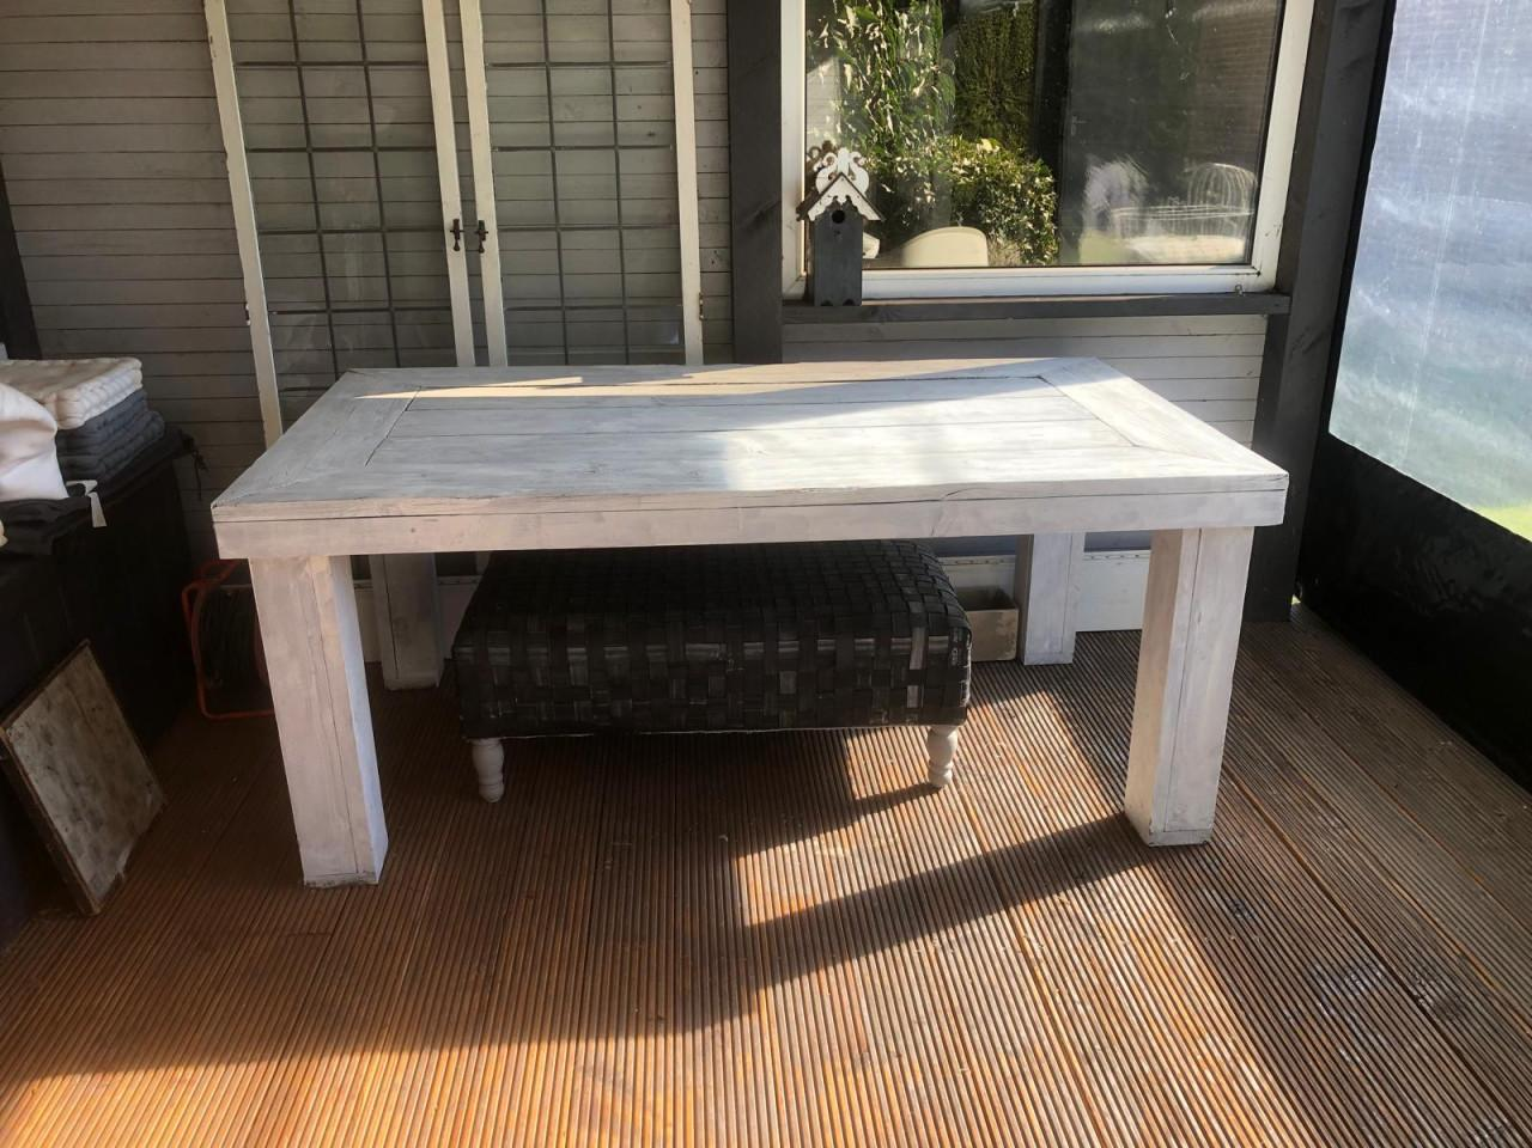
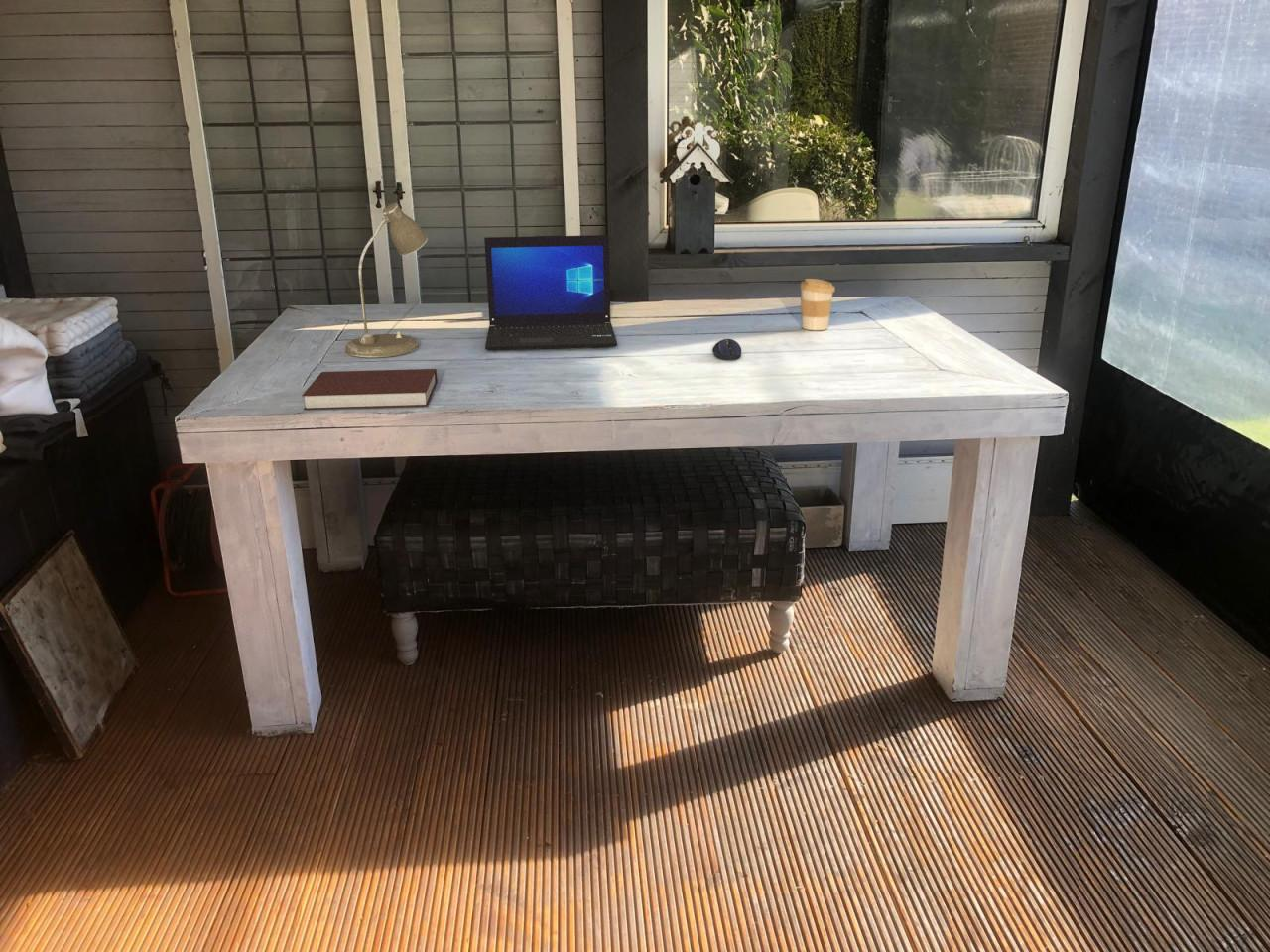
+ notebook [301,368,439,411]
+ desk lamp [344,202,429,358]
+ laptop [483,234,618,351]
+ computer mouse [711,338,742,361]
+ coffee cup [799,278,835,331]
